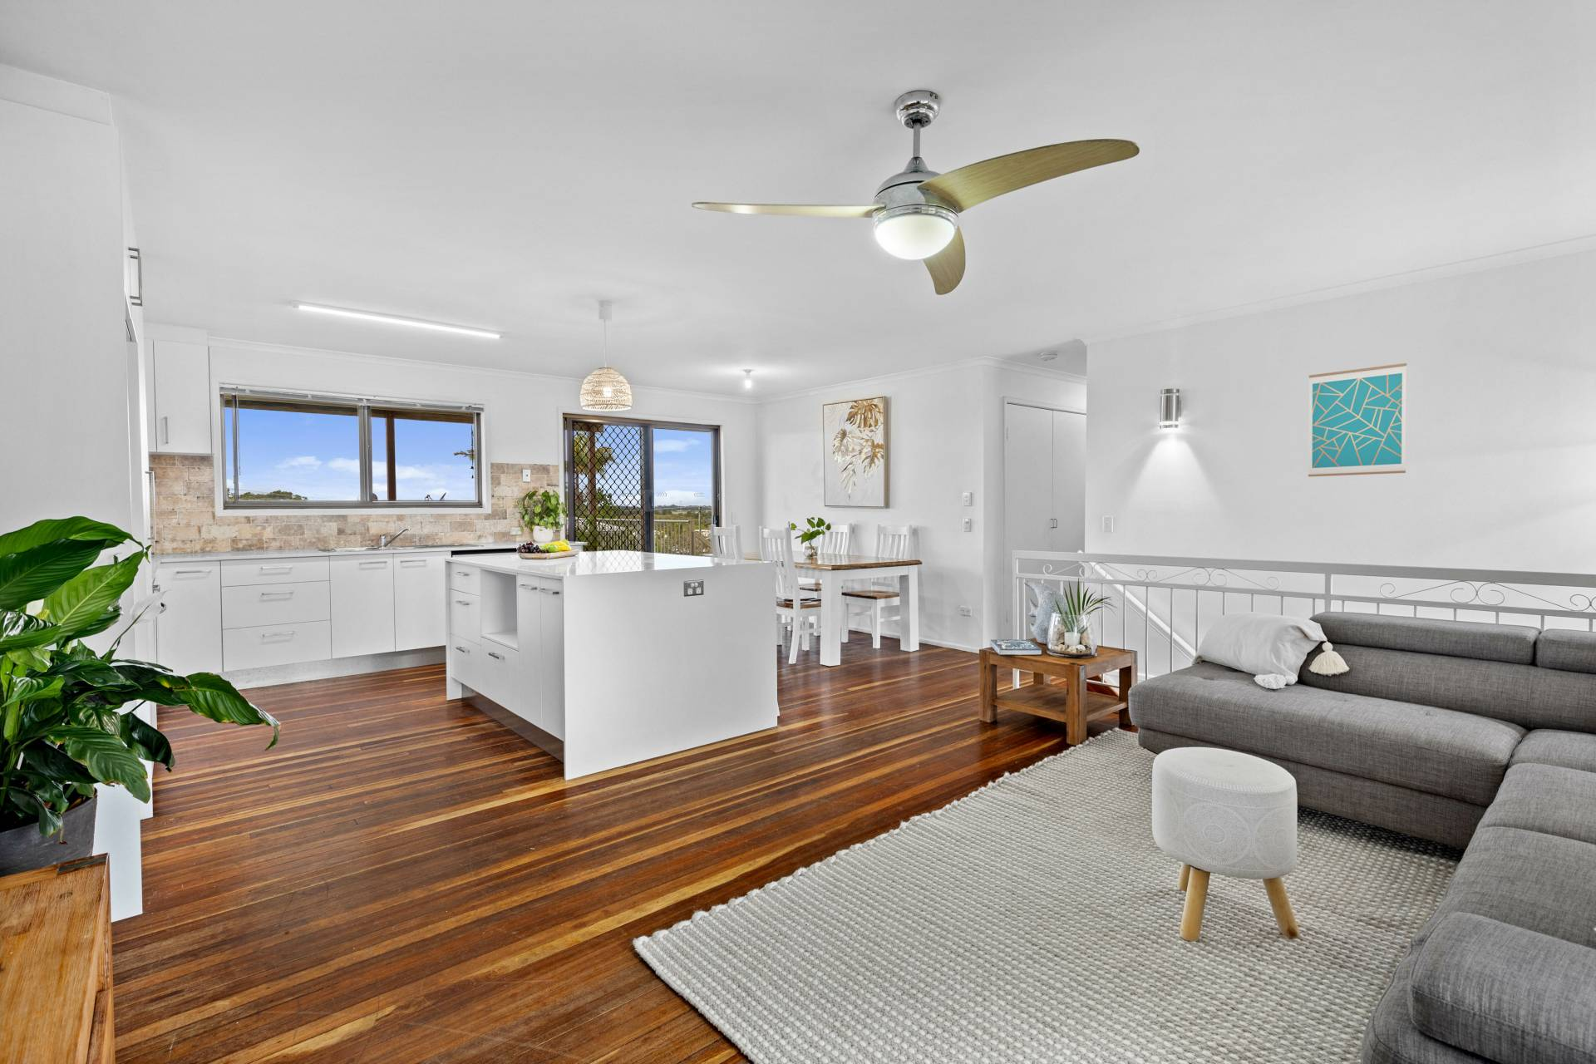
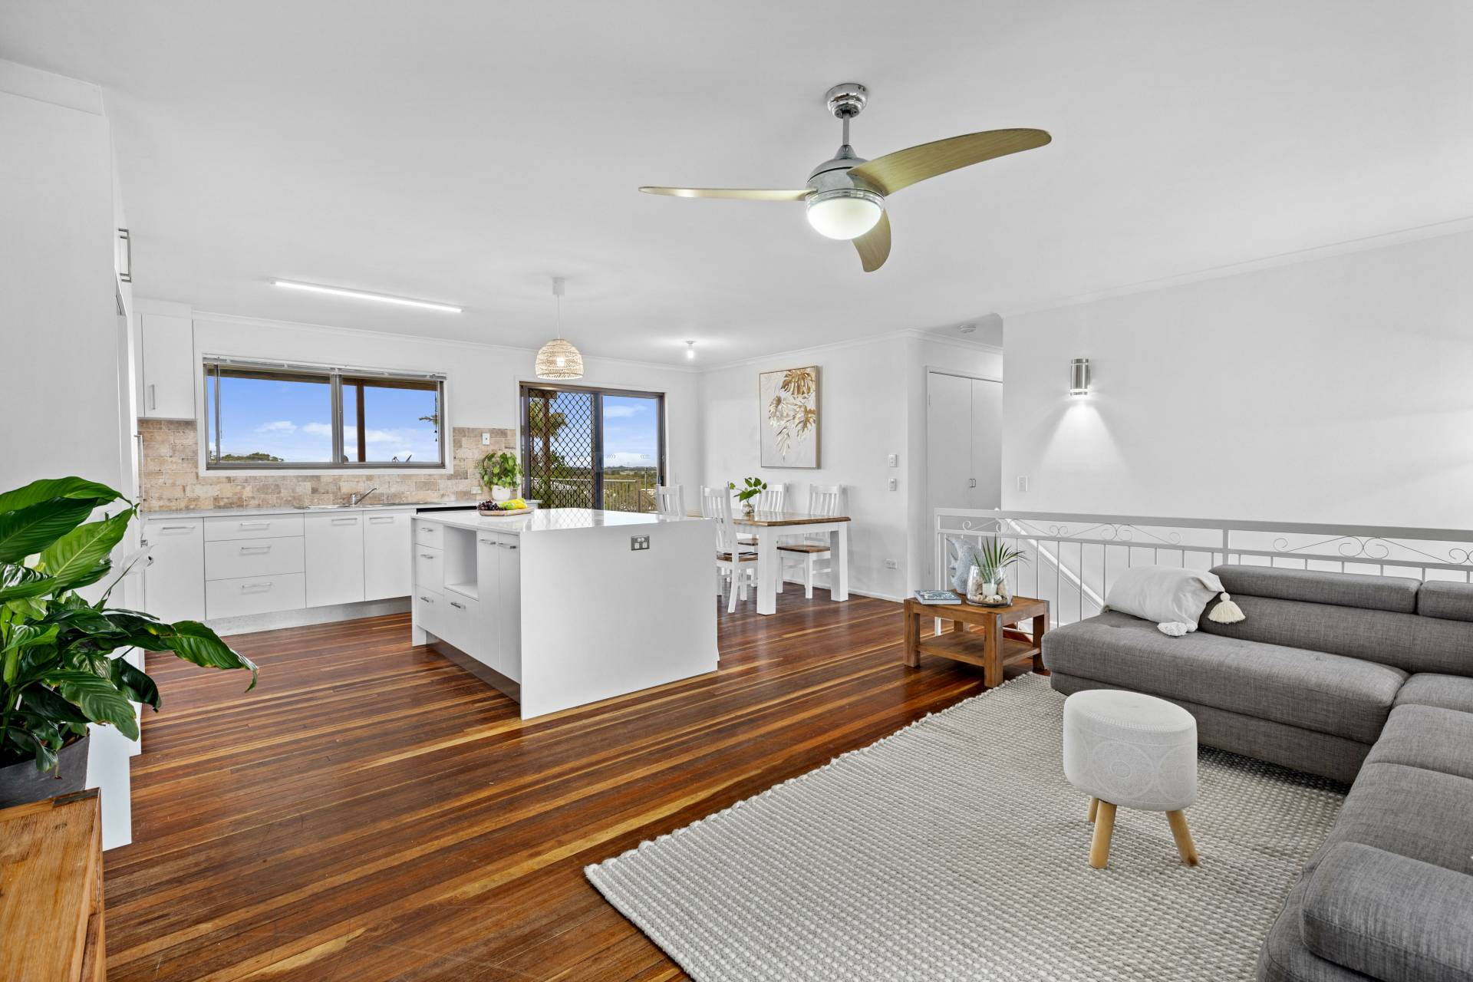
- wall art [1307,362,1407,477]
